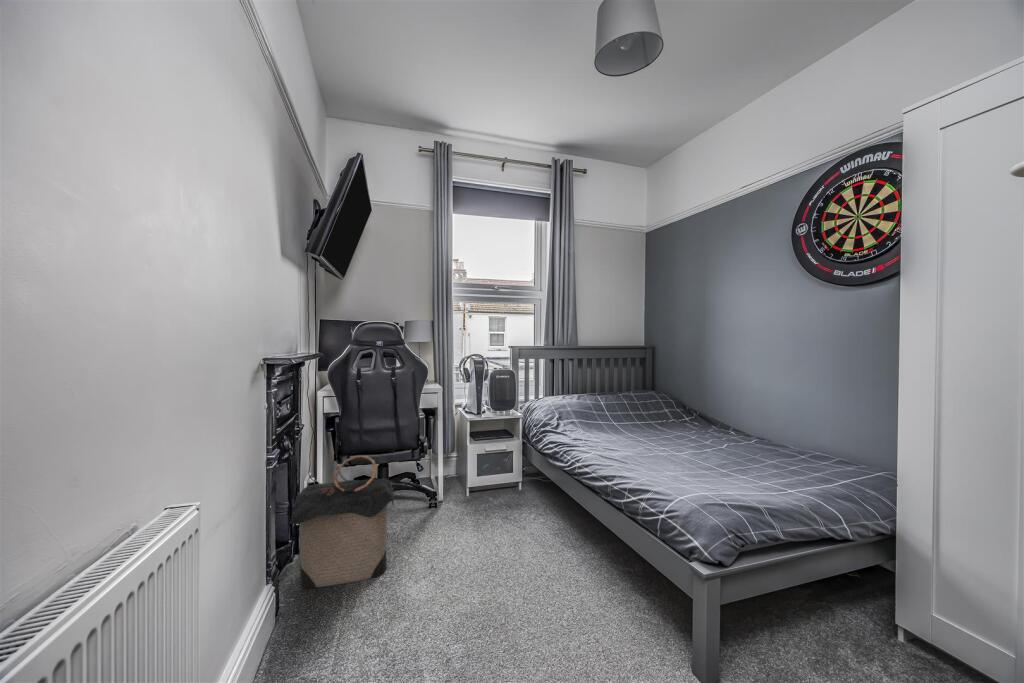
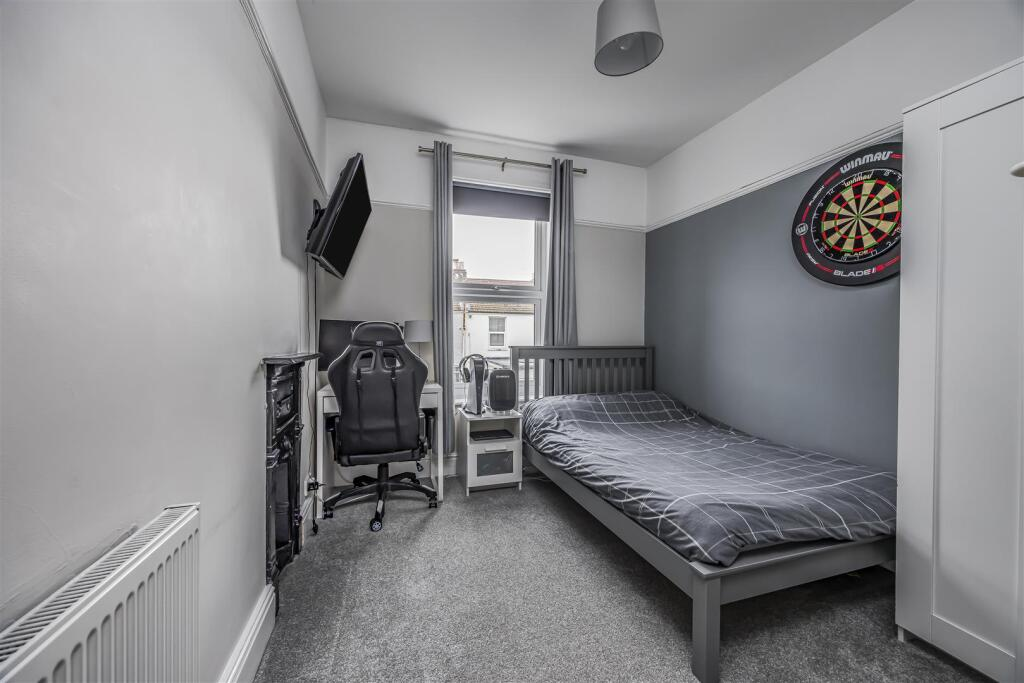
- laundry hamper [288,455,395,590]
